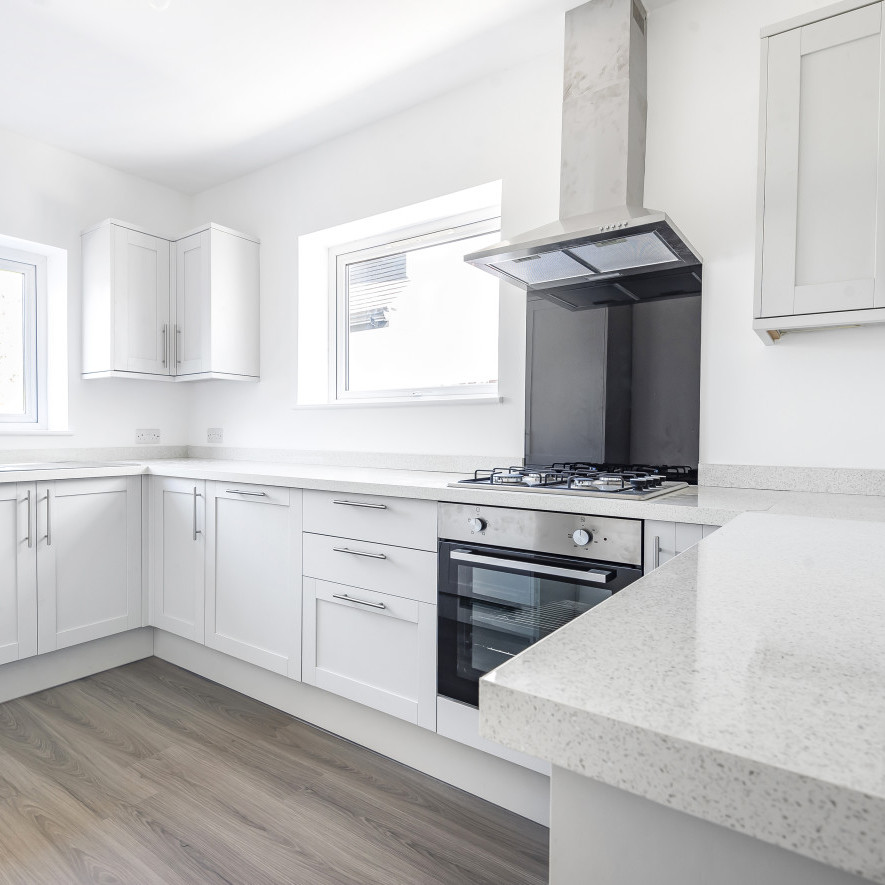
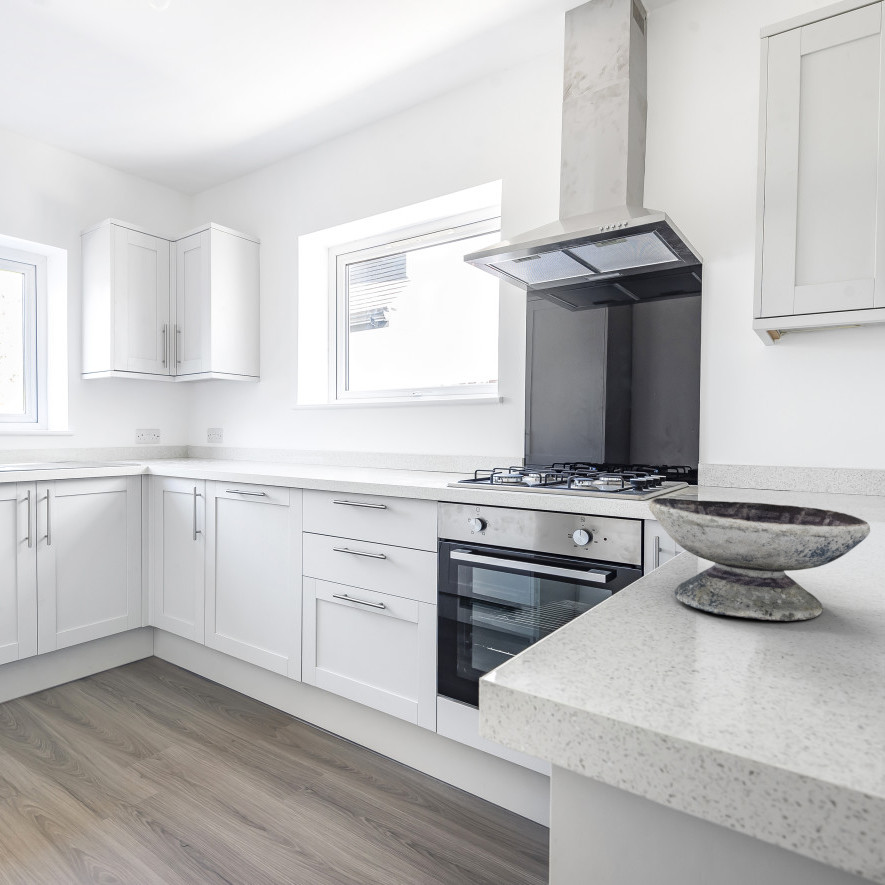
+ bowl [648,497,871,622]
